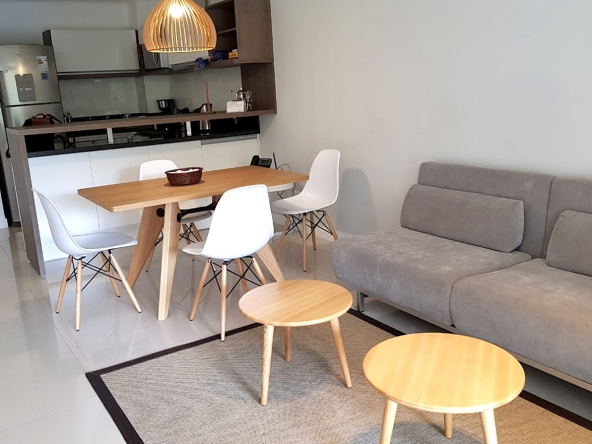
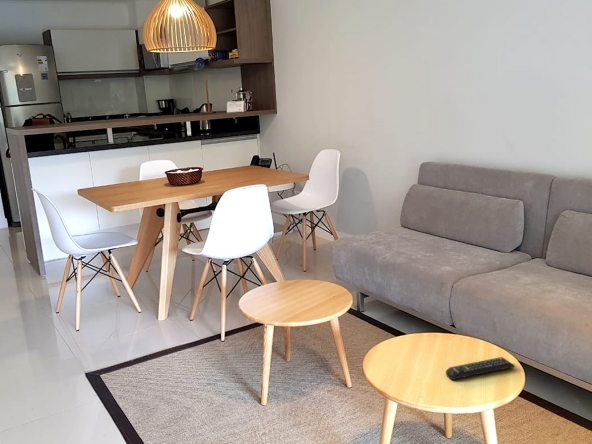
+ remote control [445,356,516,381]
